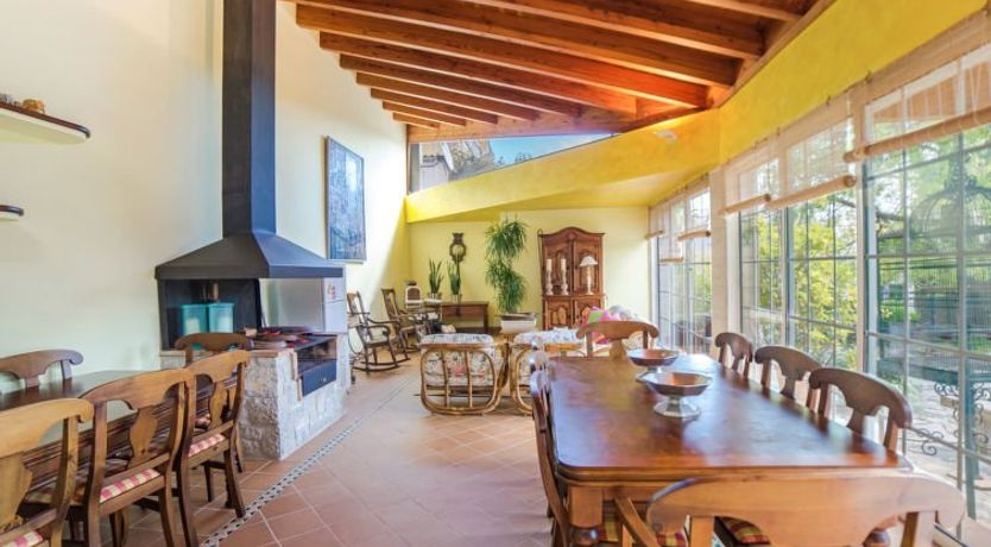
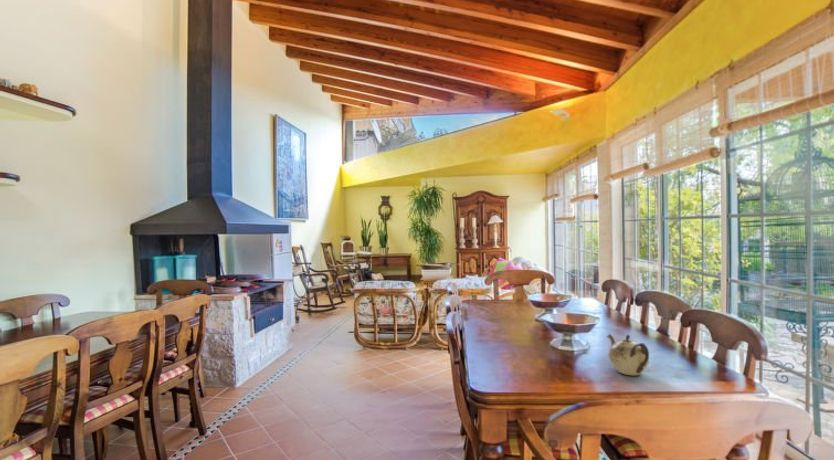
+ teapot [606,333,650,376]
